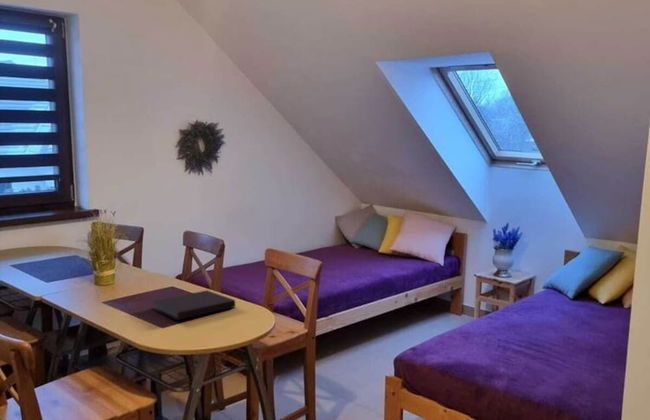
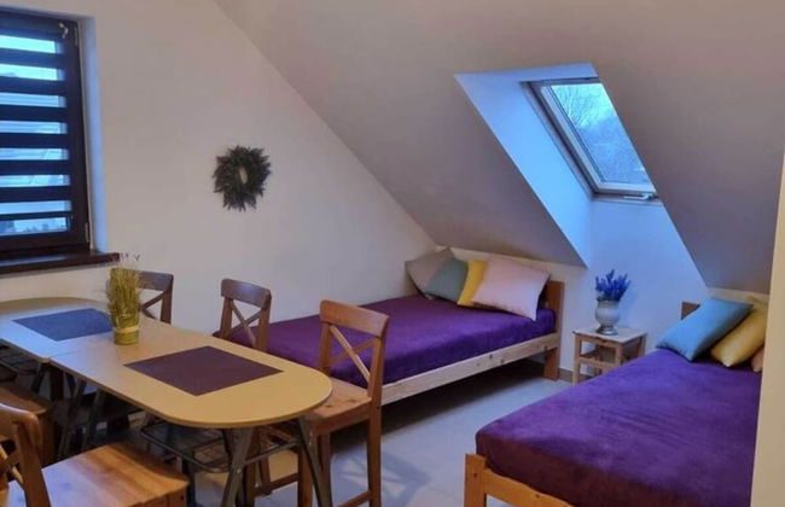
- notebook [150,289,236,321]
